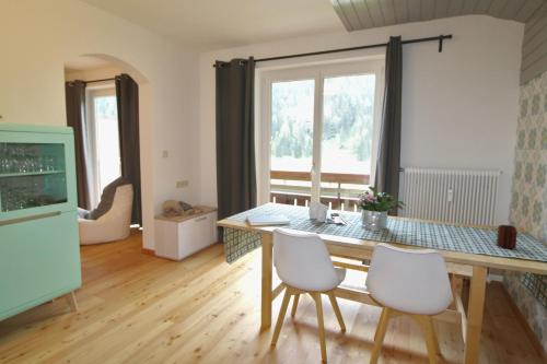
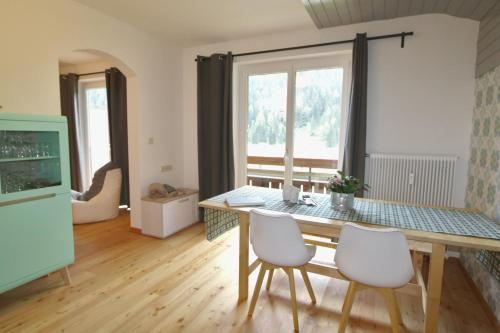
- mug [496,224,519,249]
